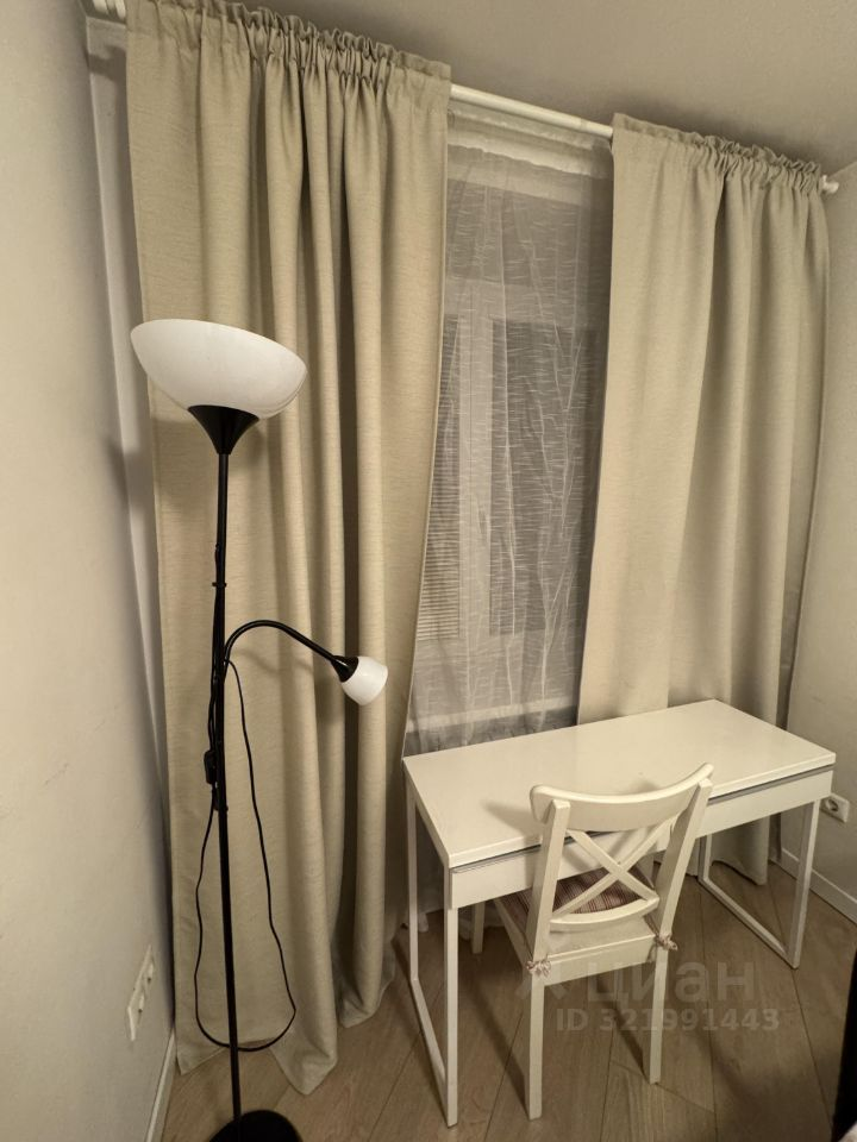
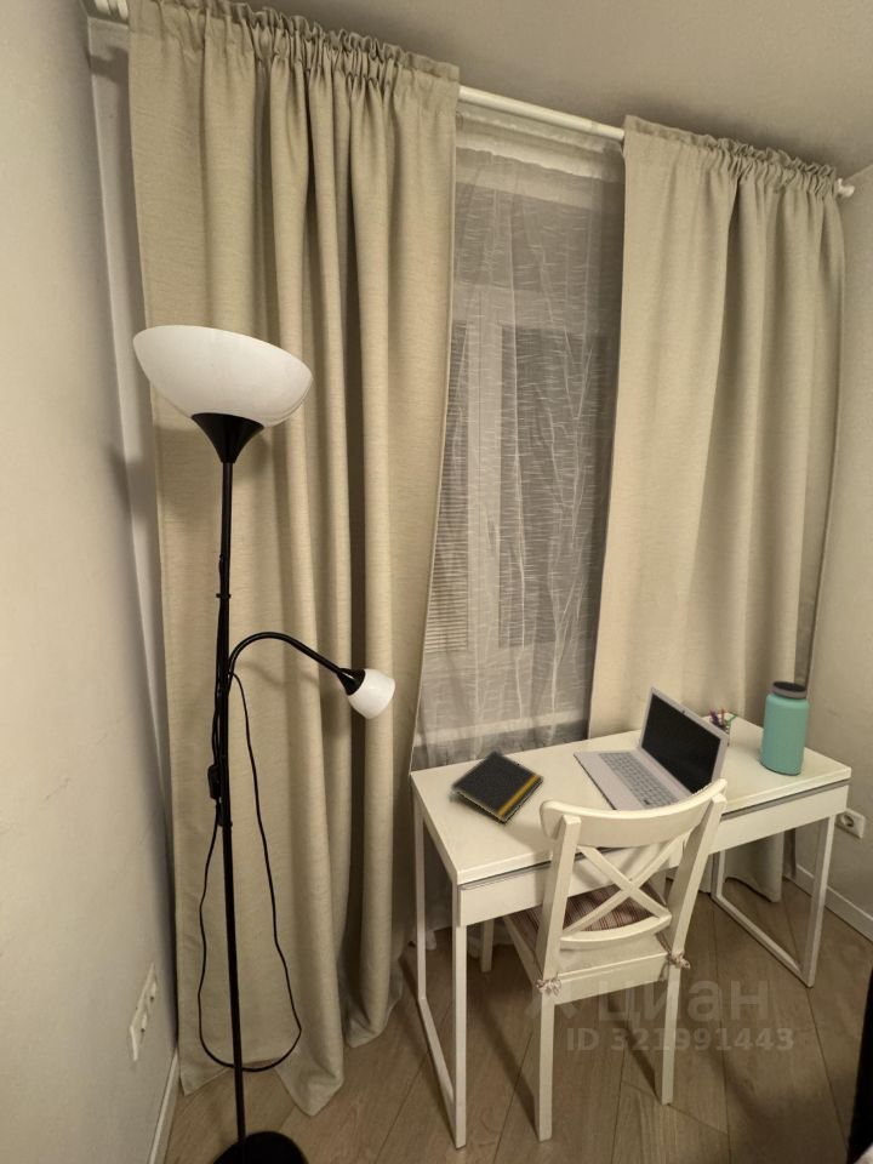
+ laptop [572,684,731,811]
+ notepad [449,749,546,824]
+ pen holder [708,704,738,747]
+ bottle [759,680,811,776]
